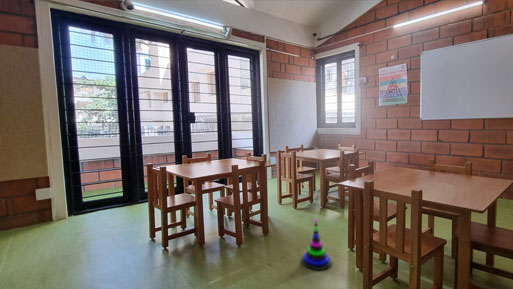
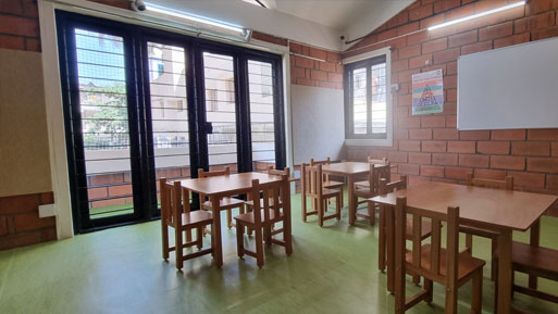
- stacking toy [301,219,333,271]
